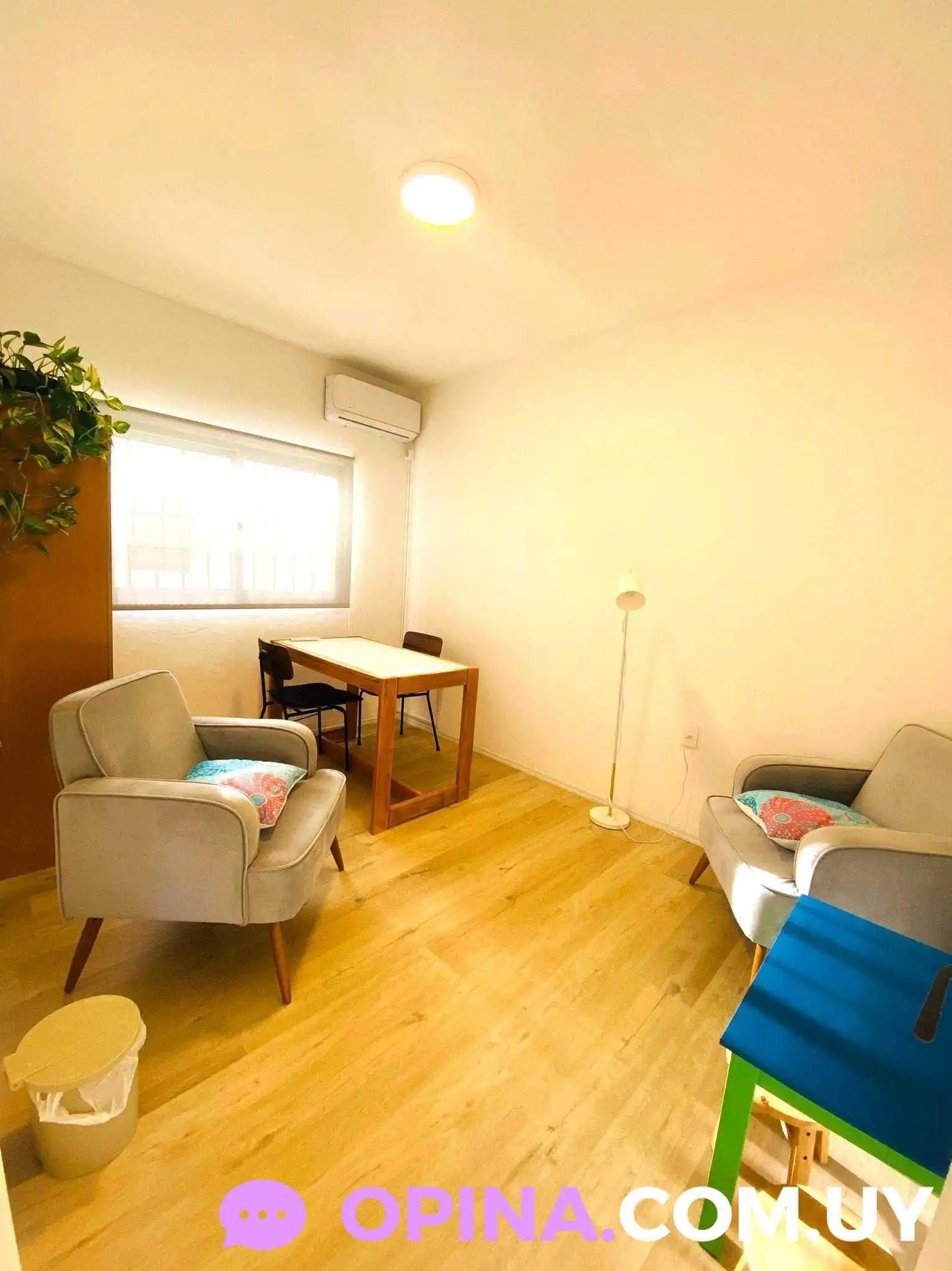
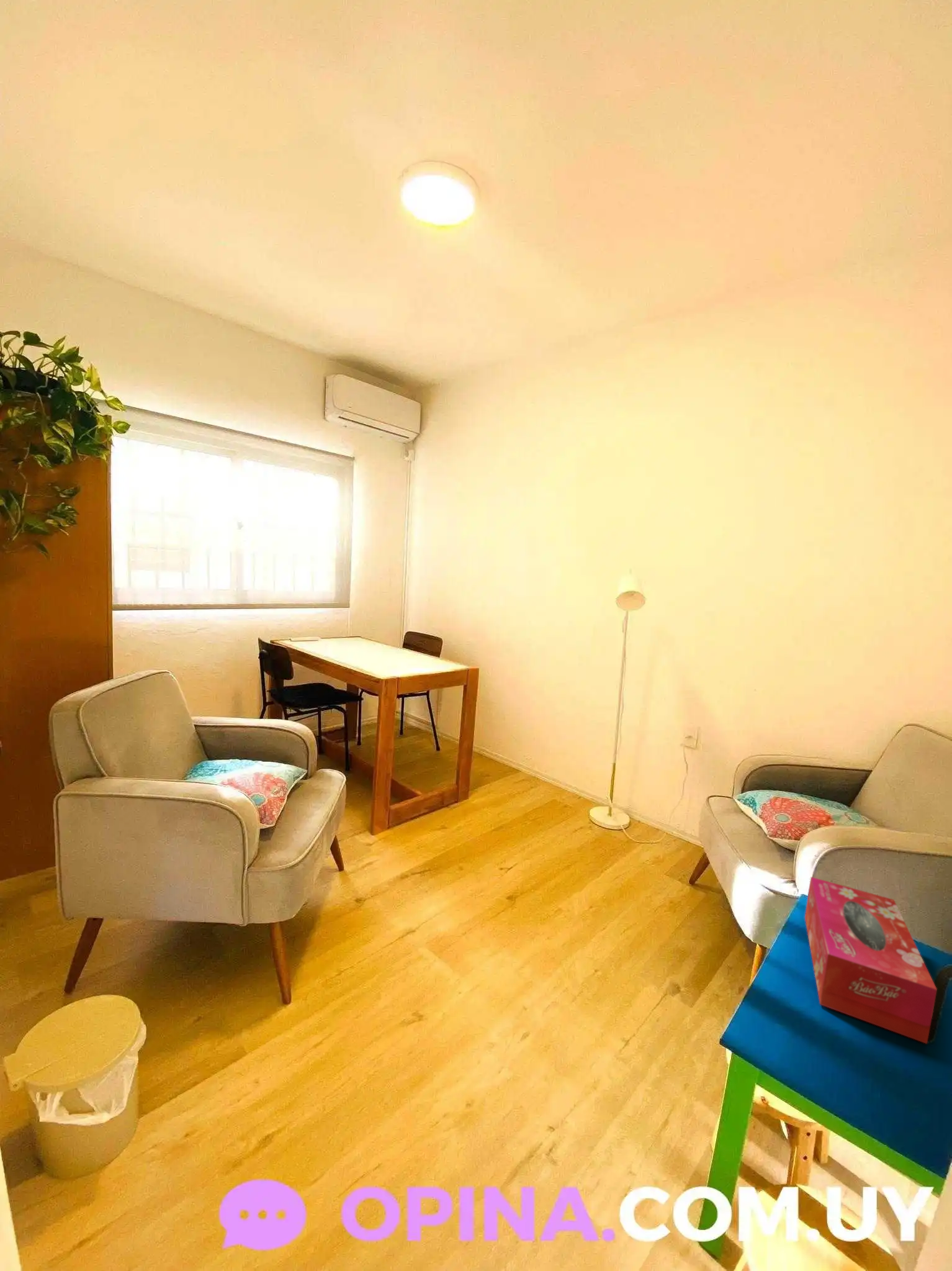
+ tissue box [804,876,938,1044]
